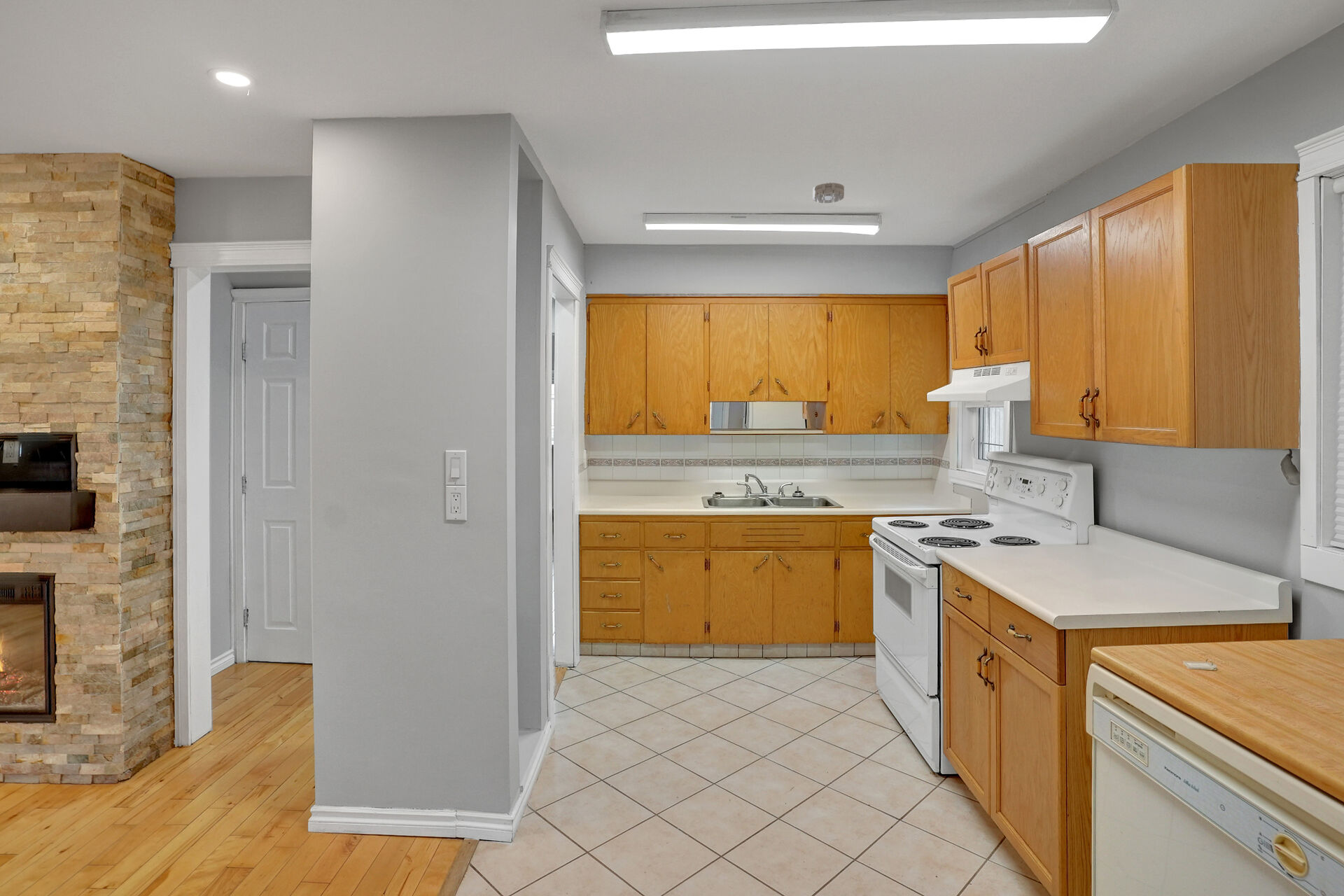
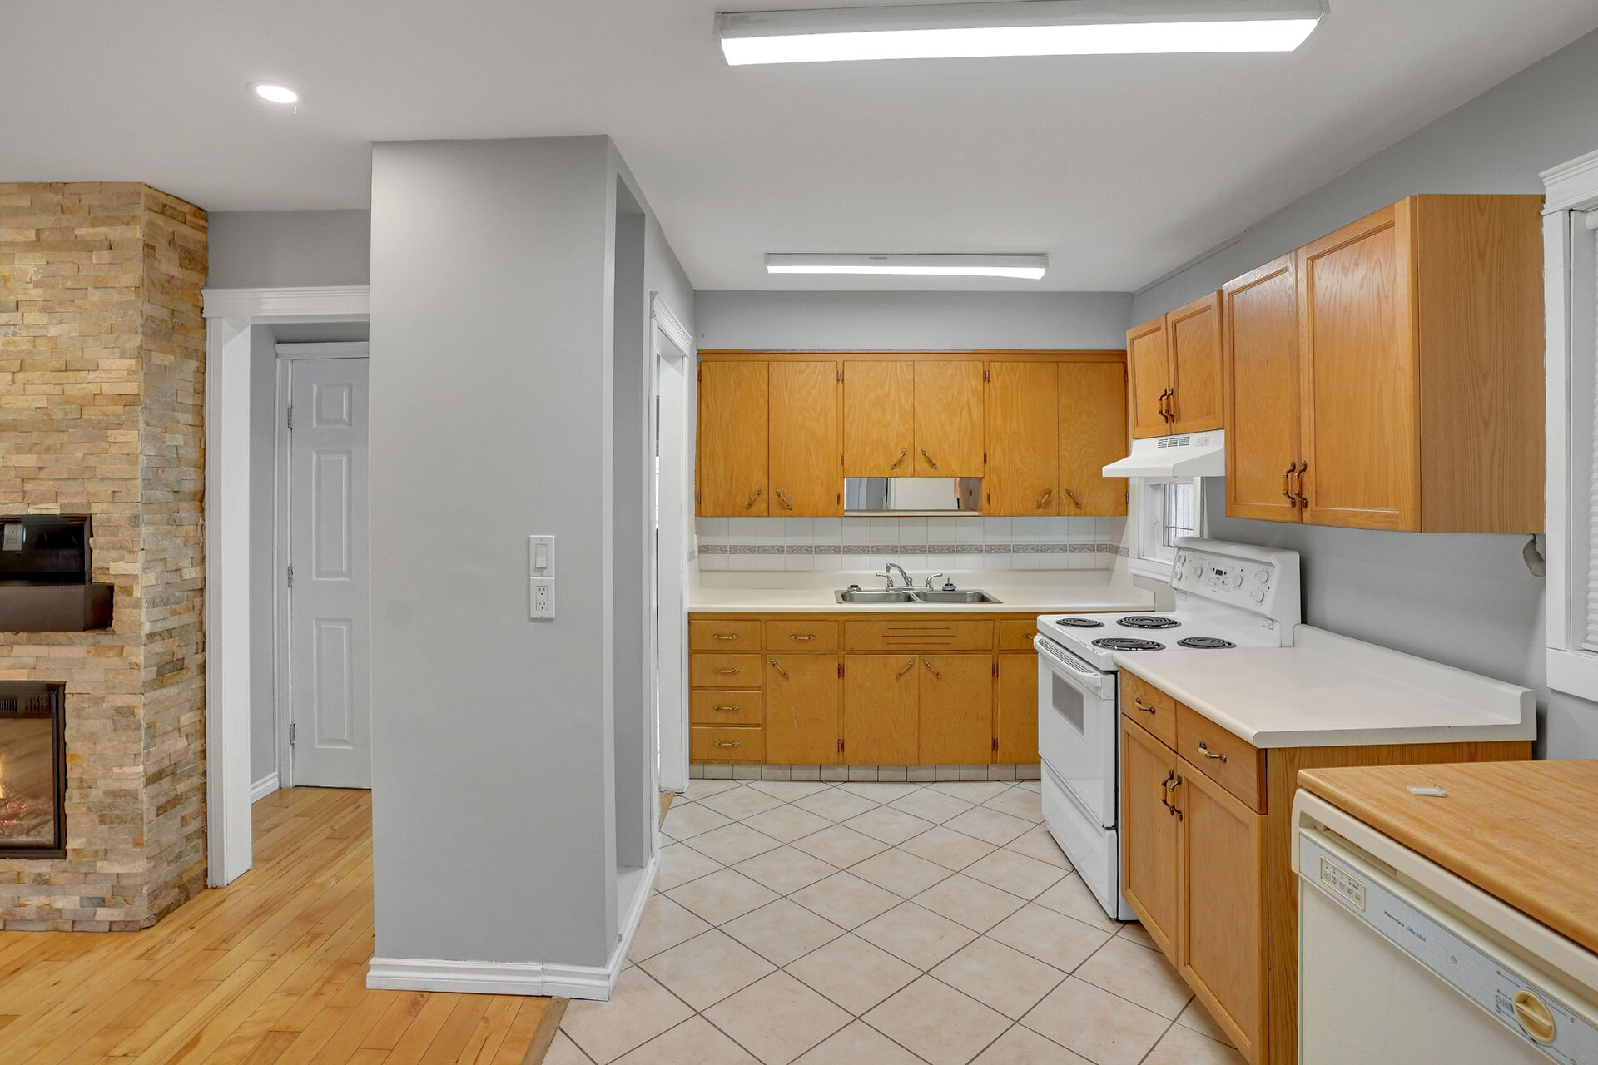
- smoke detector [812,182,845,204]
